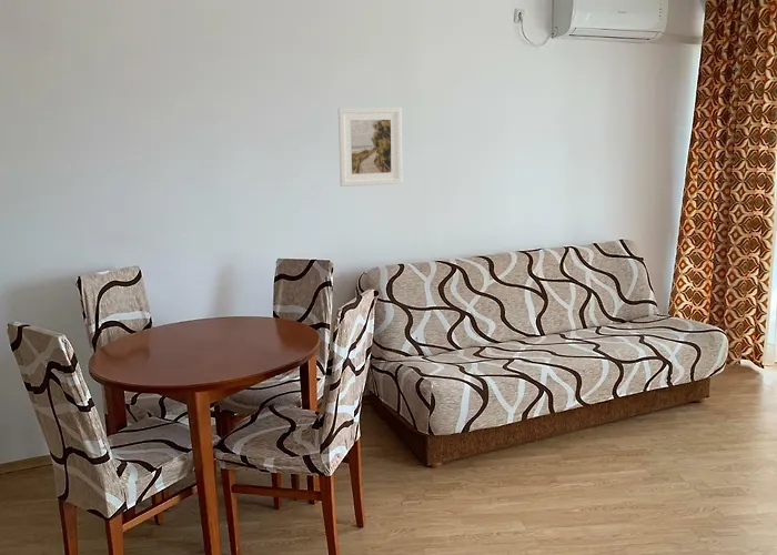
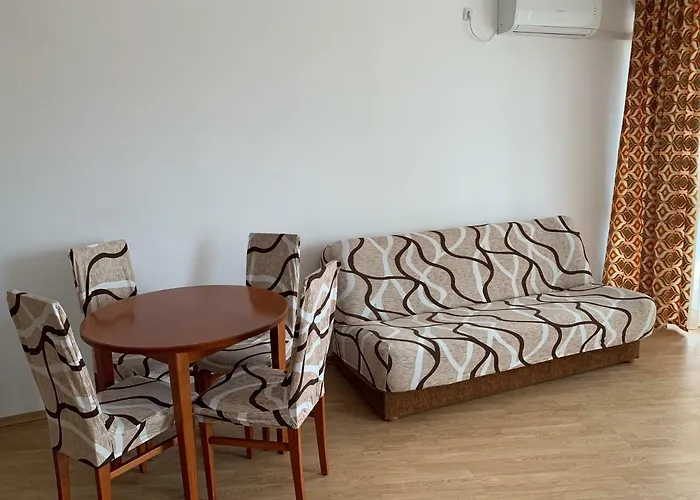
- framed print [337,107,403,188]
